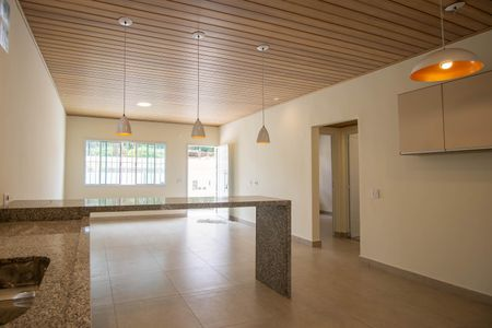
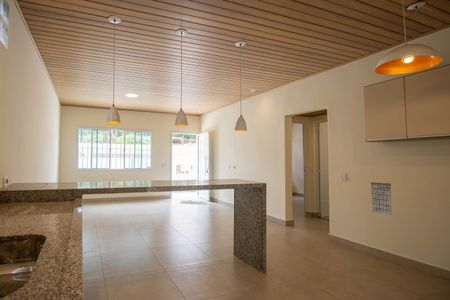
+ calendar [370,177,393,216]
